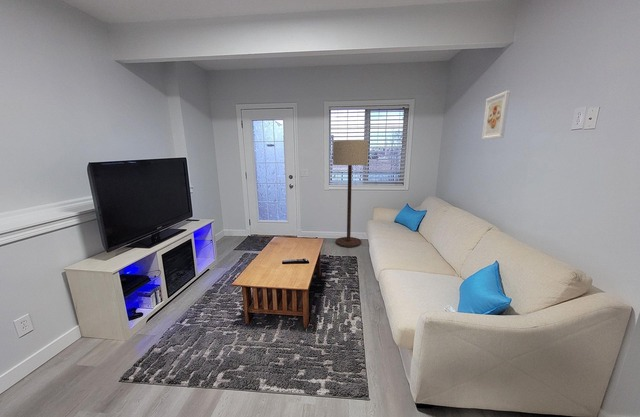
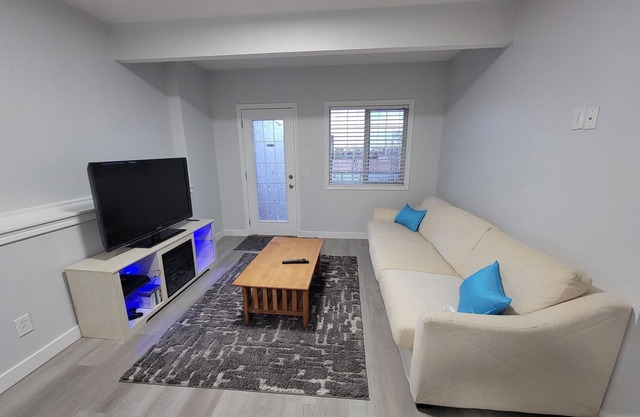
- floor lamp [332,139,369,248]
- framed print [481,90,511,141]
